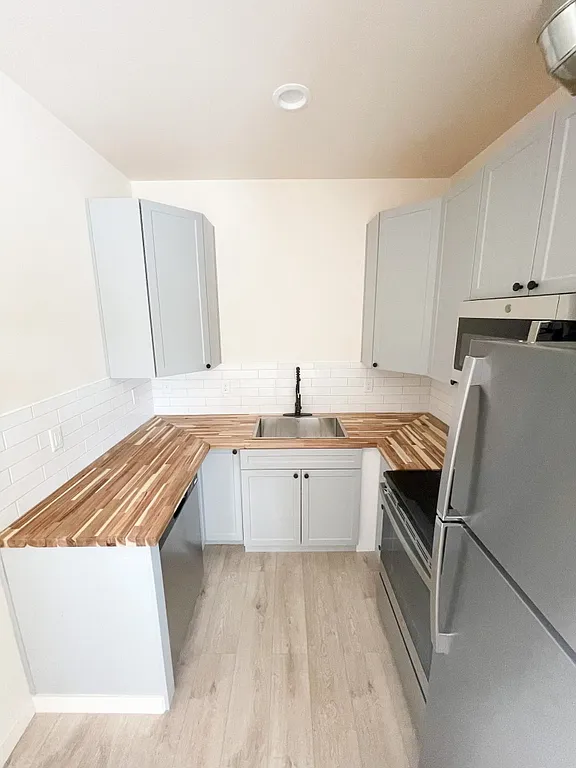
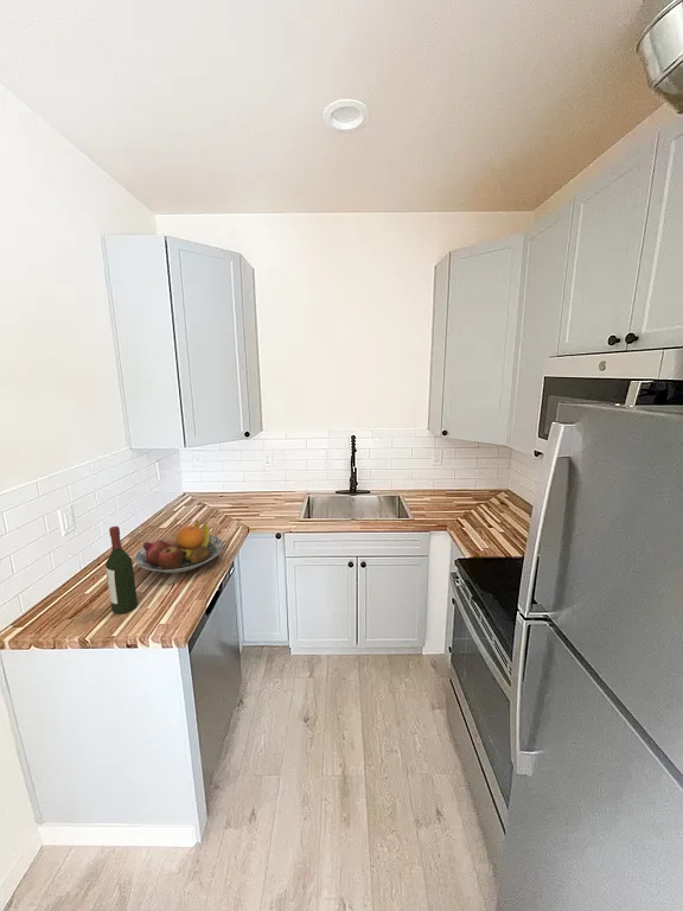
+ wine bottle [104,525,139,614]
+ fruit bowl [134,520,224,574]
